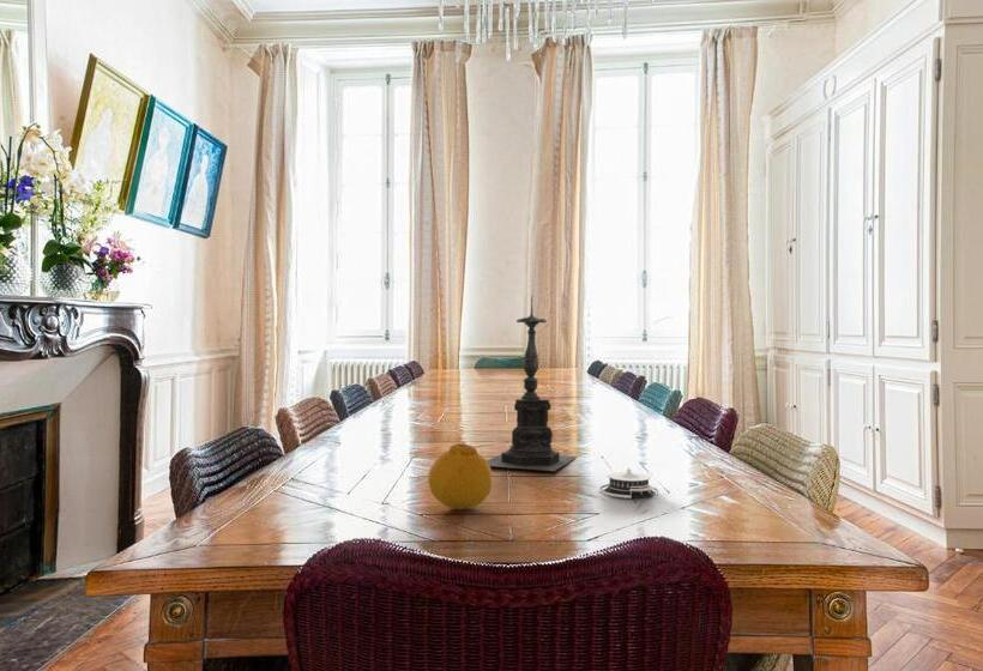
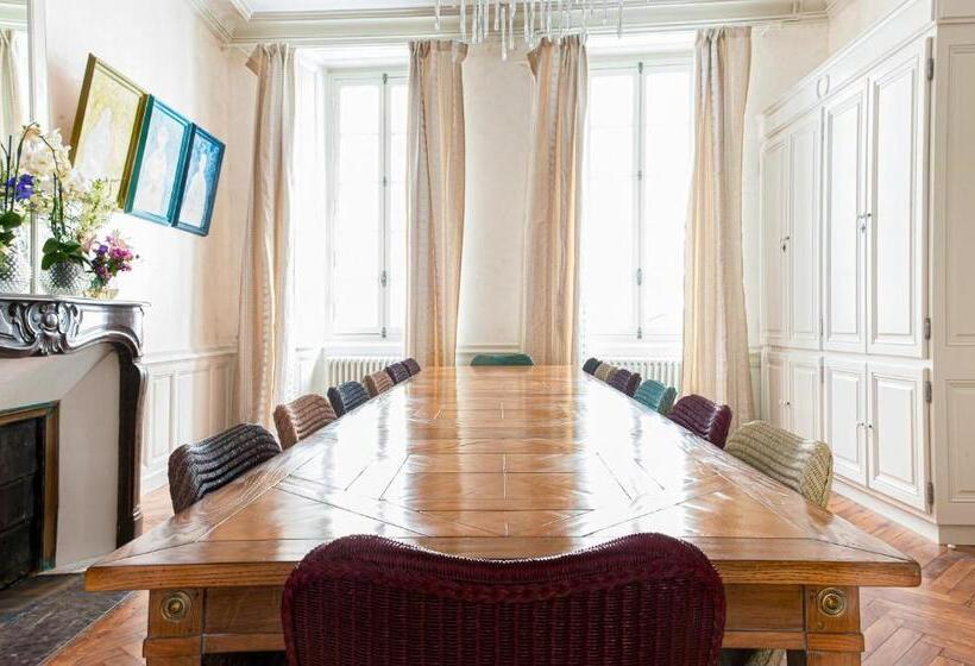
- candle holder [487,294,578,472]
- architectural model [598,465,659,500]
- fruit [427,442,494,510]
